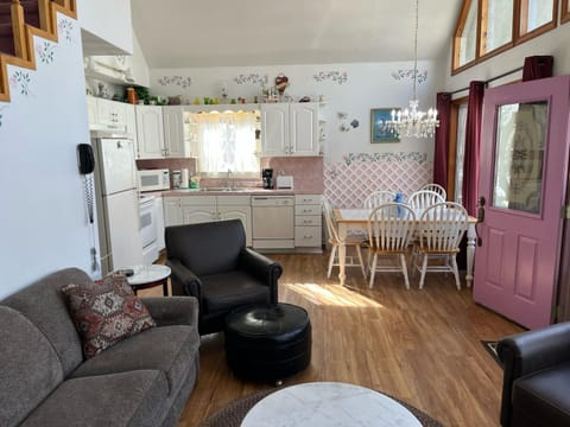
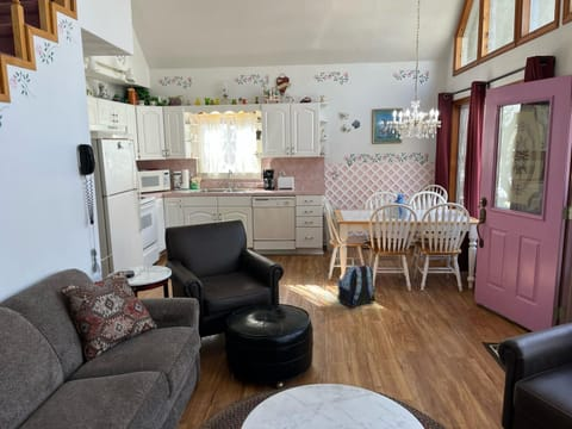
+ backpack [336,263,377,309]
